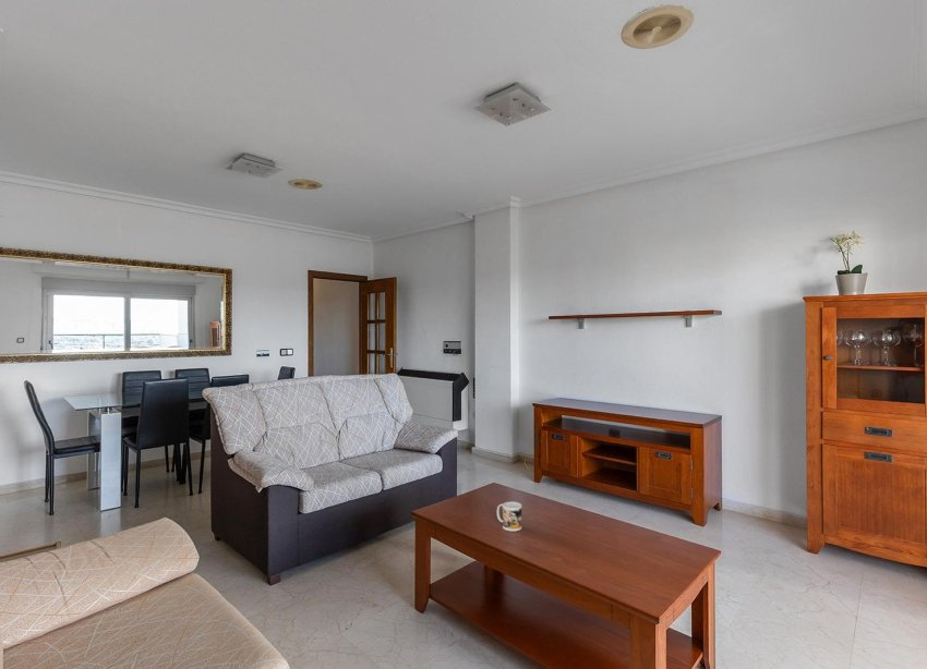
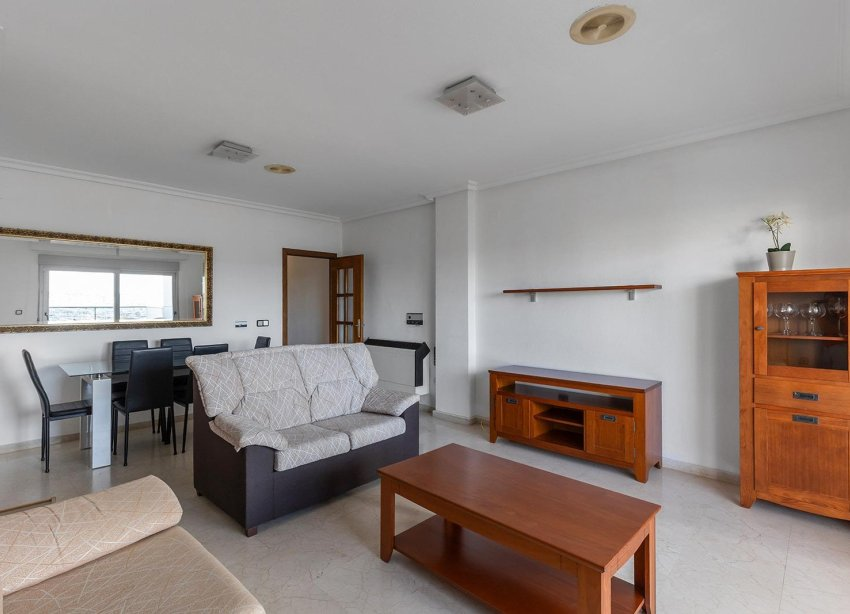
- mug [496,501,522,532]
